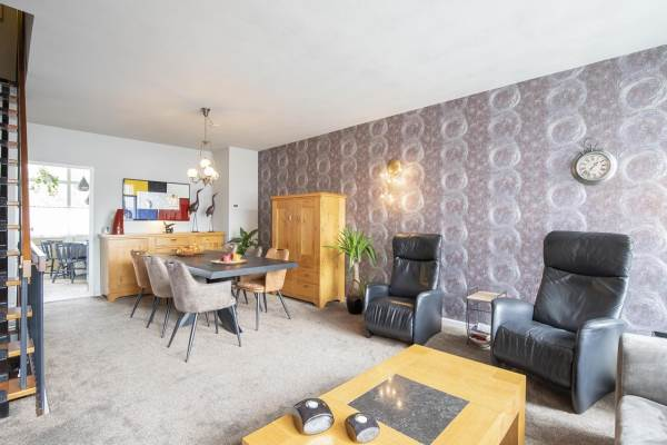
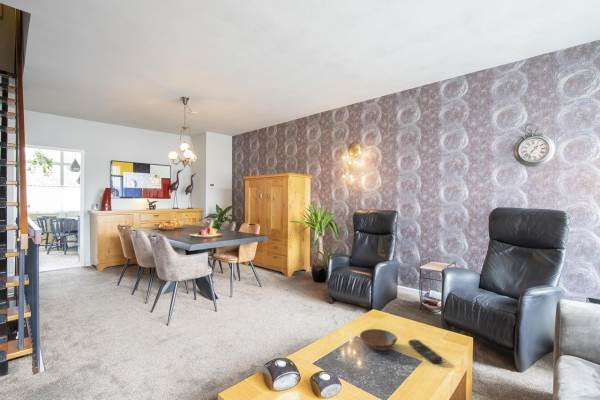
+ remote control [407,339,443,364]
+ bowl [359,328,398,352]
